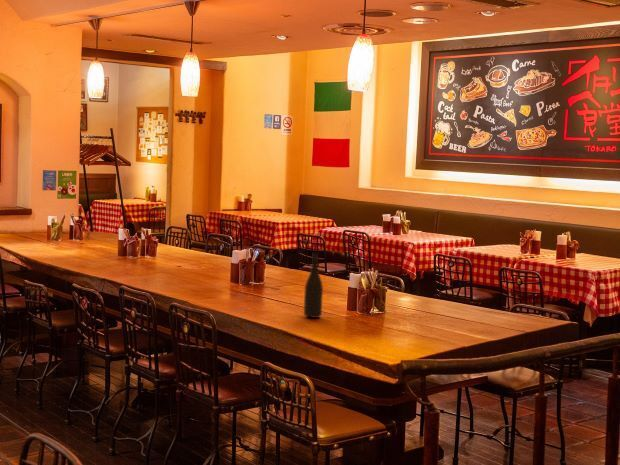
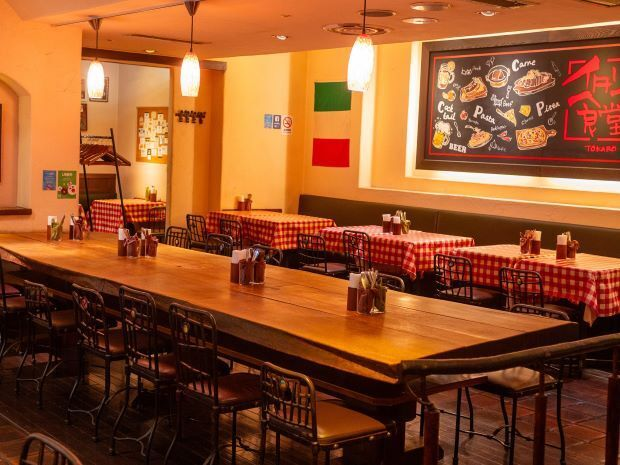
- wine bottle [303,252,324,319]
